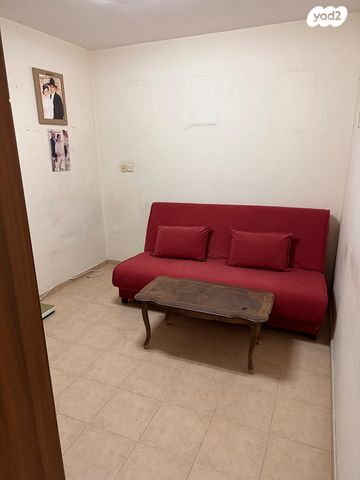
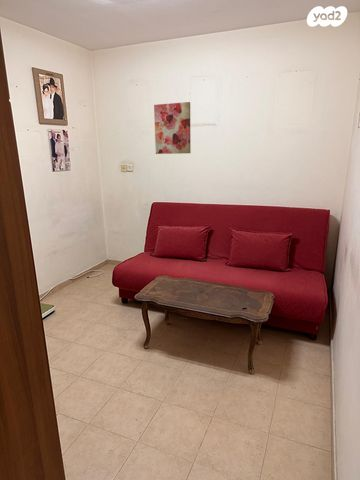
+ wall art [153,101,192,155]
